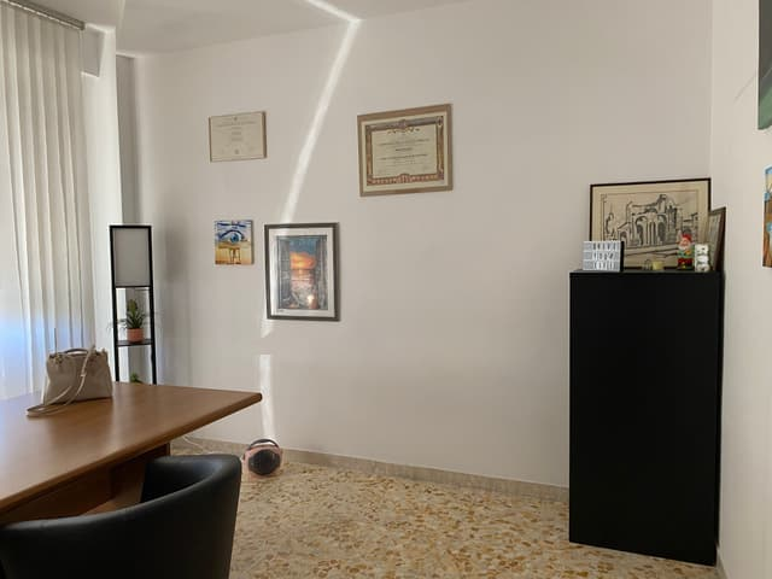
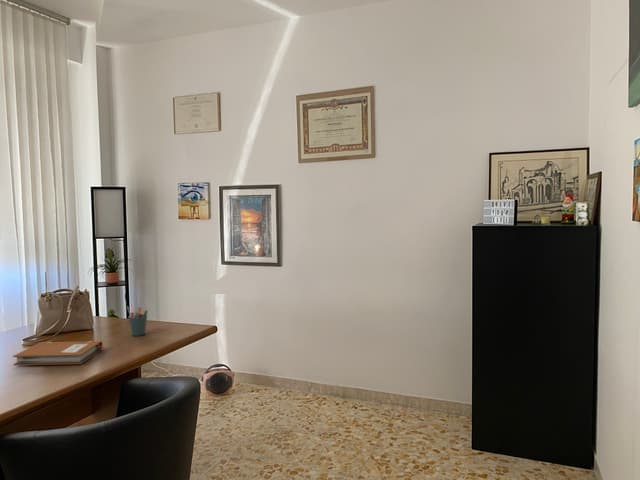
+ notebook [12,340,105,366]
+ pen holder [126,306,149,337]
